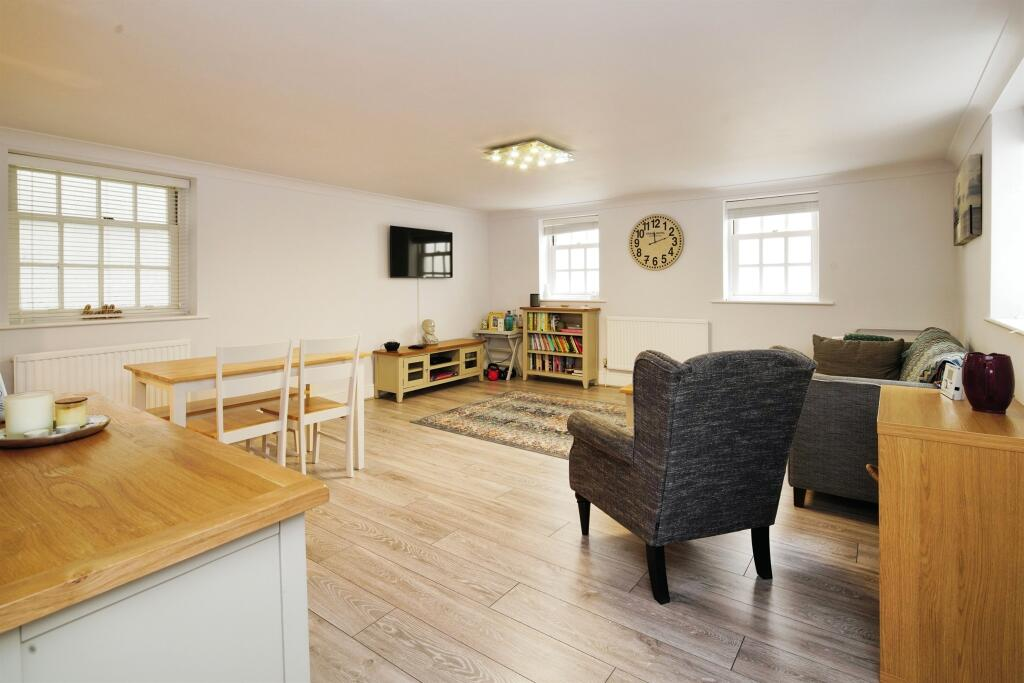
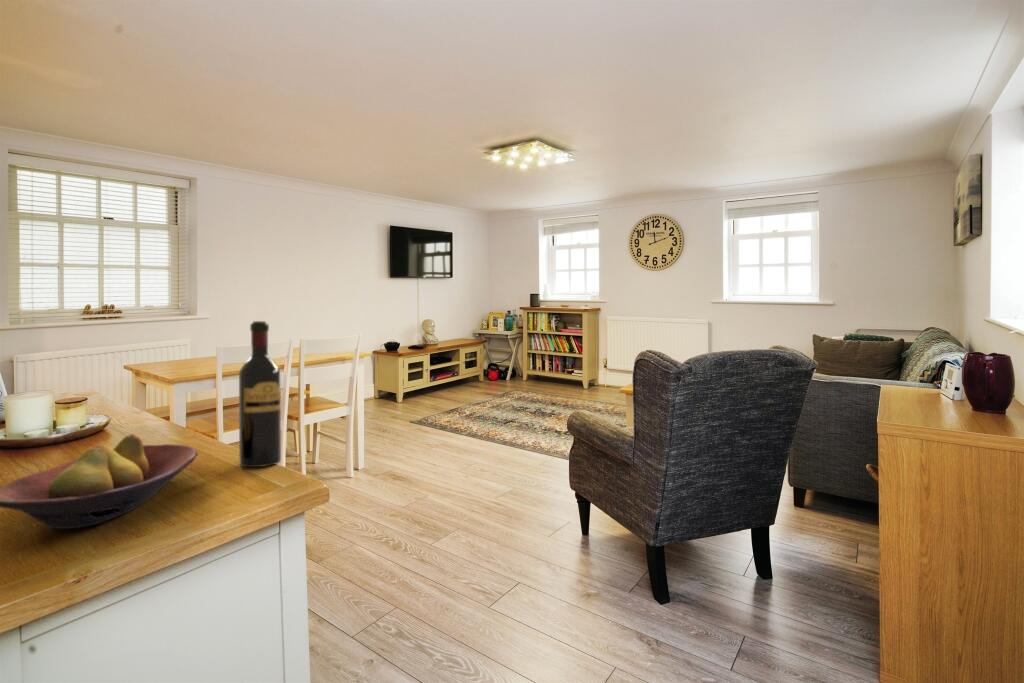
+ wine bottle [238,320,282,468]
+ fruit bowl [0,433,199,530]
